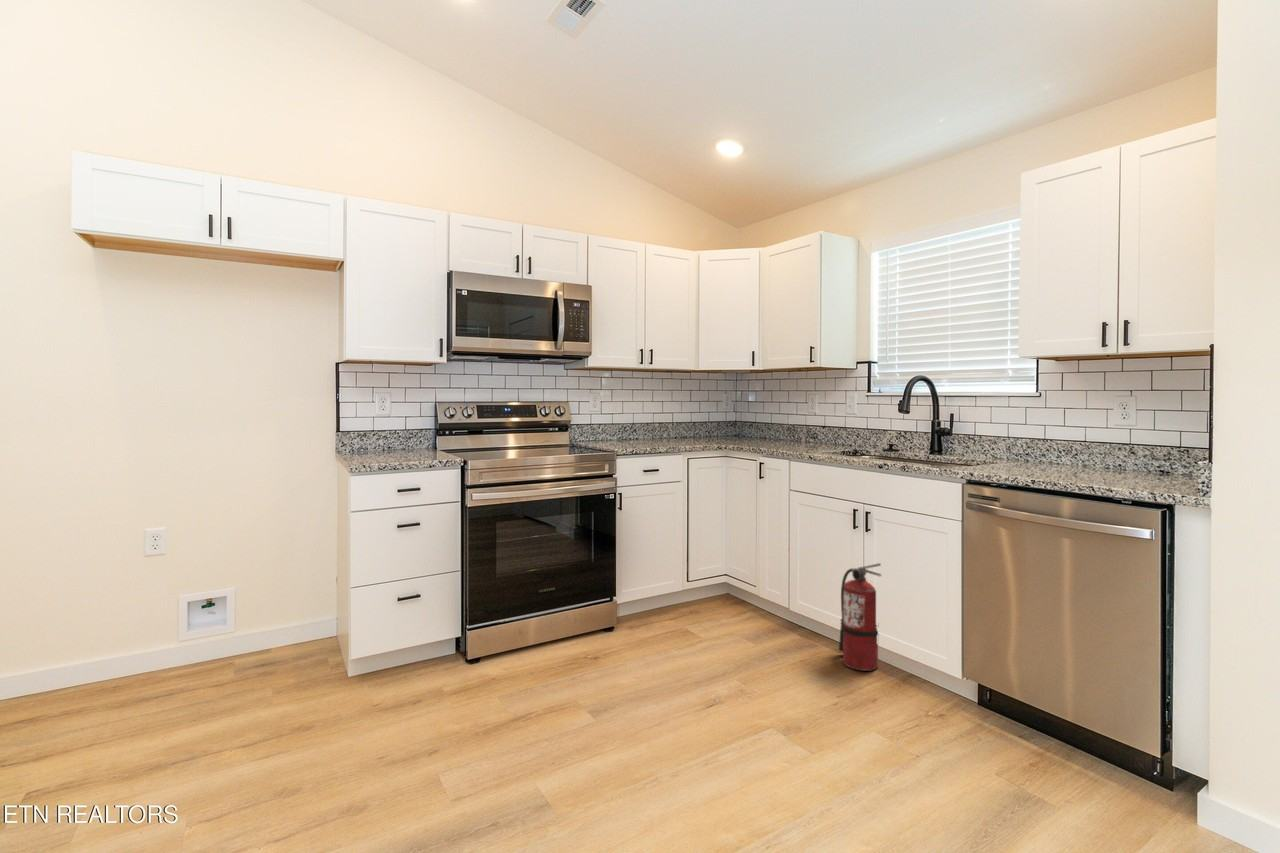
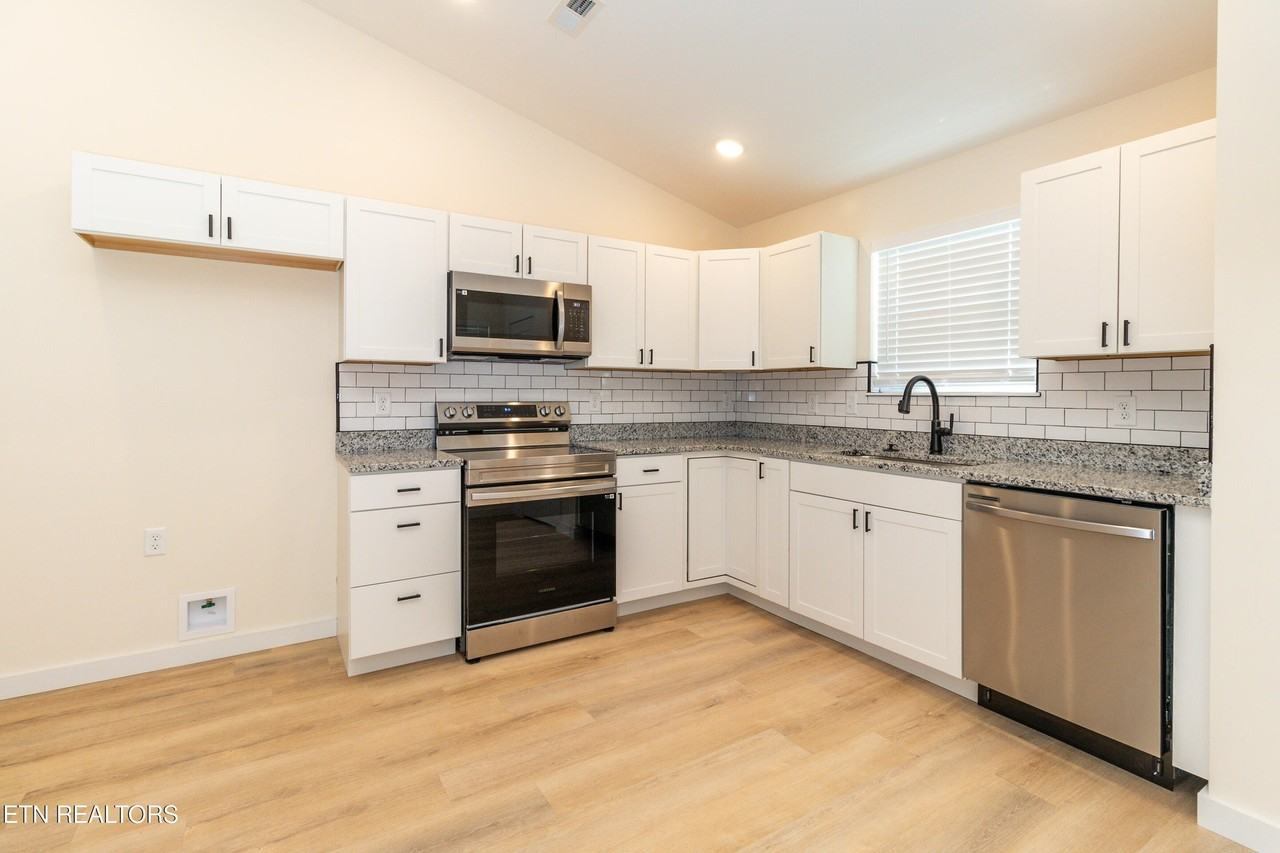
- fire extinguisher [838,562,883,672]
